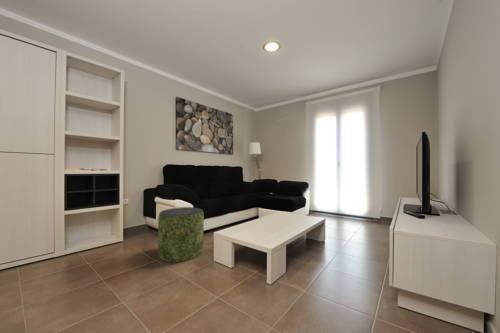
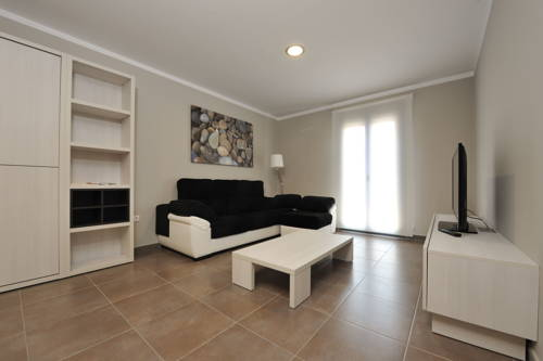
- pouf [157,206,205,263]
